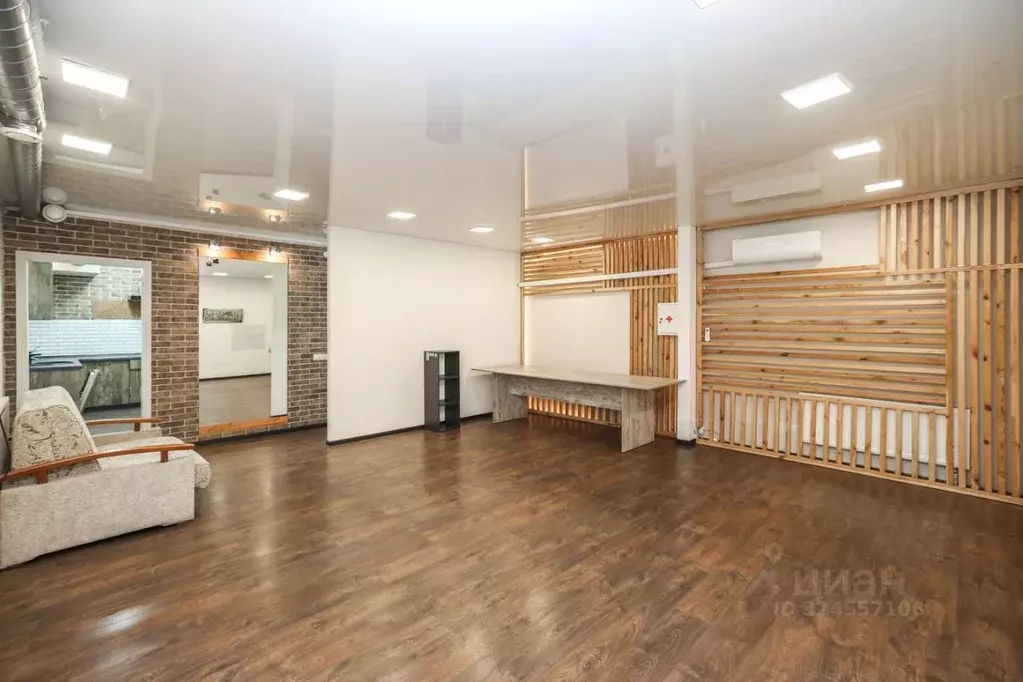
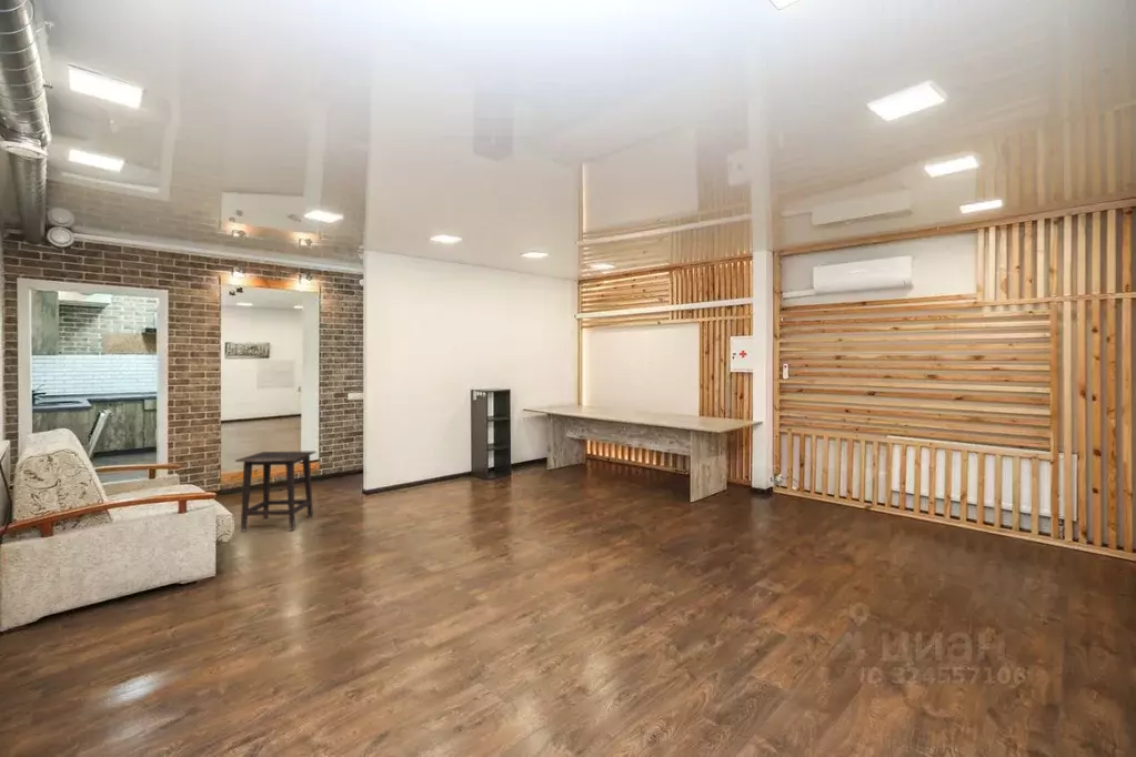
+ side table [234,450,318,533]
